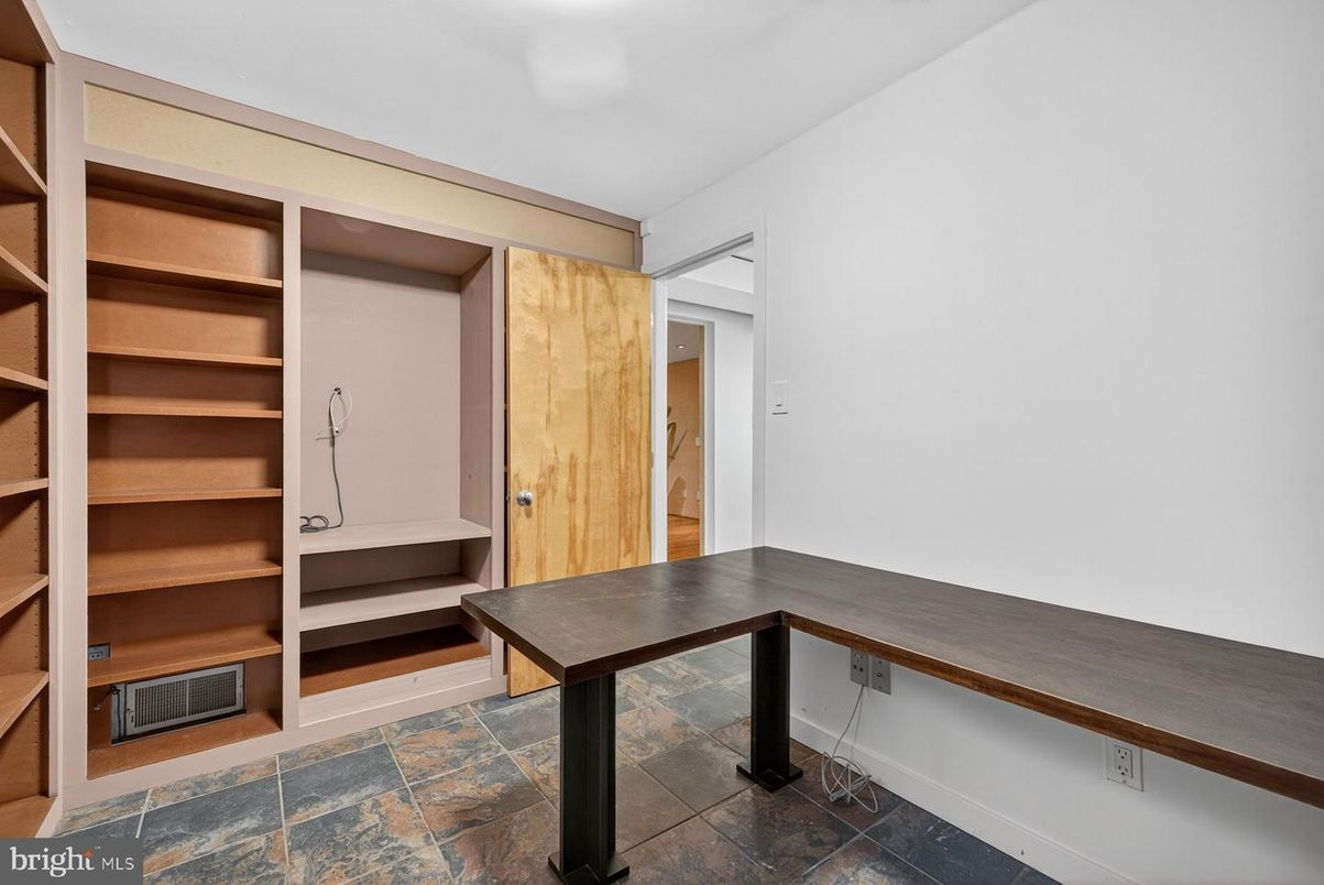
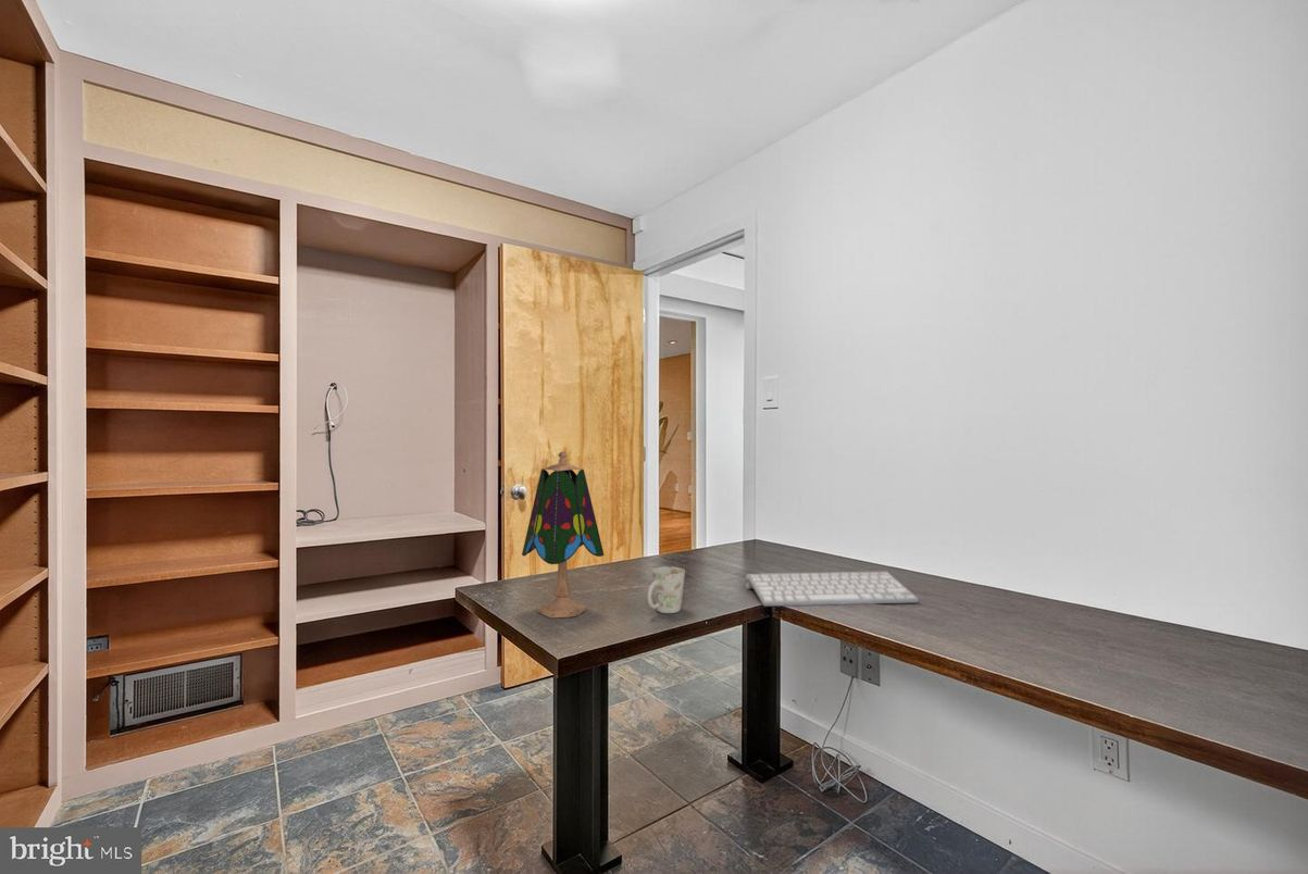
+ table lamp [521,450,605,620]
+ computer keyboard [745,571,919,608]
+ mug [647,565,686,614]
